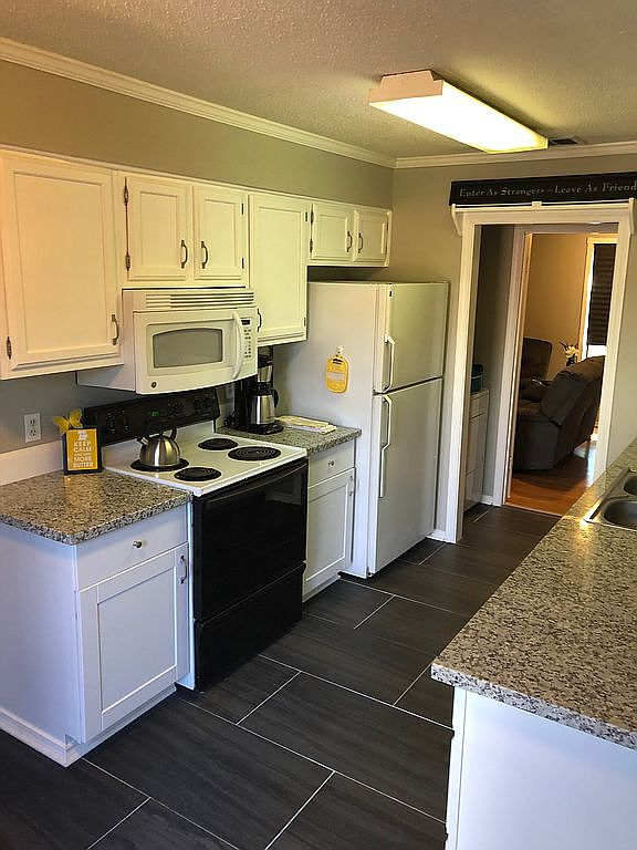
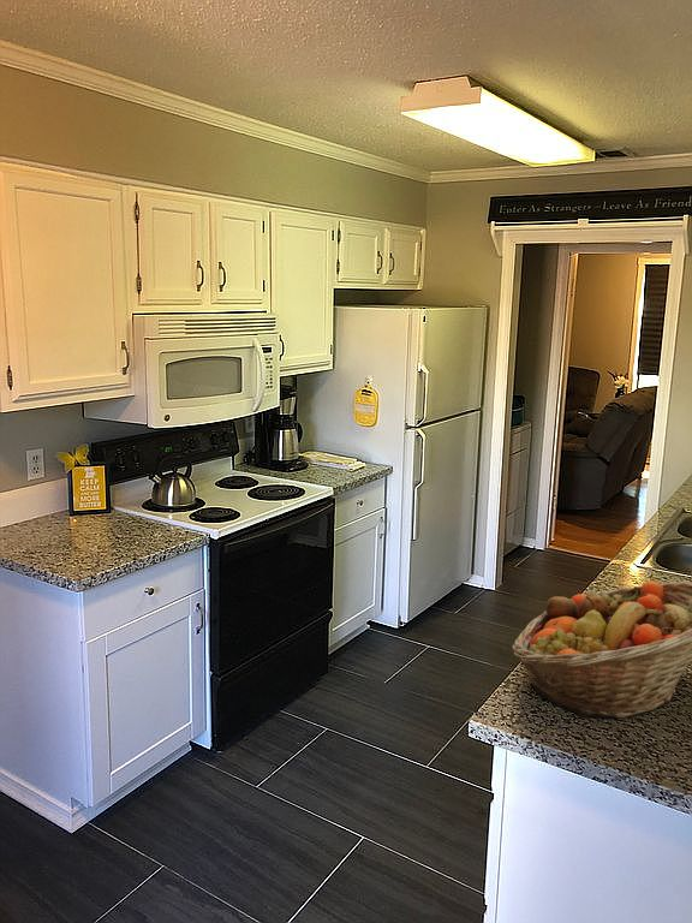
+ fruit basket [511,579,692,719]
